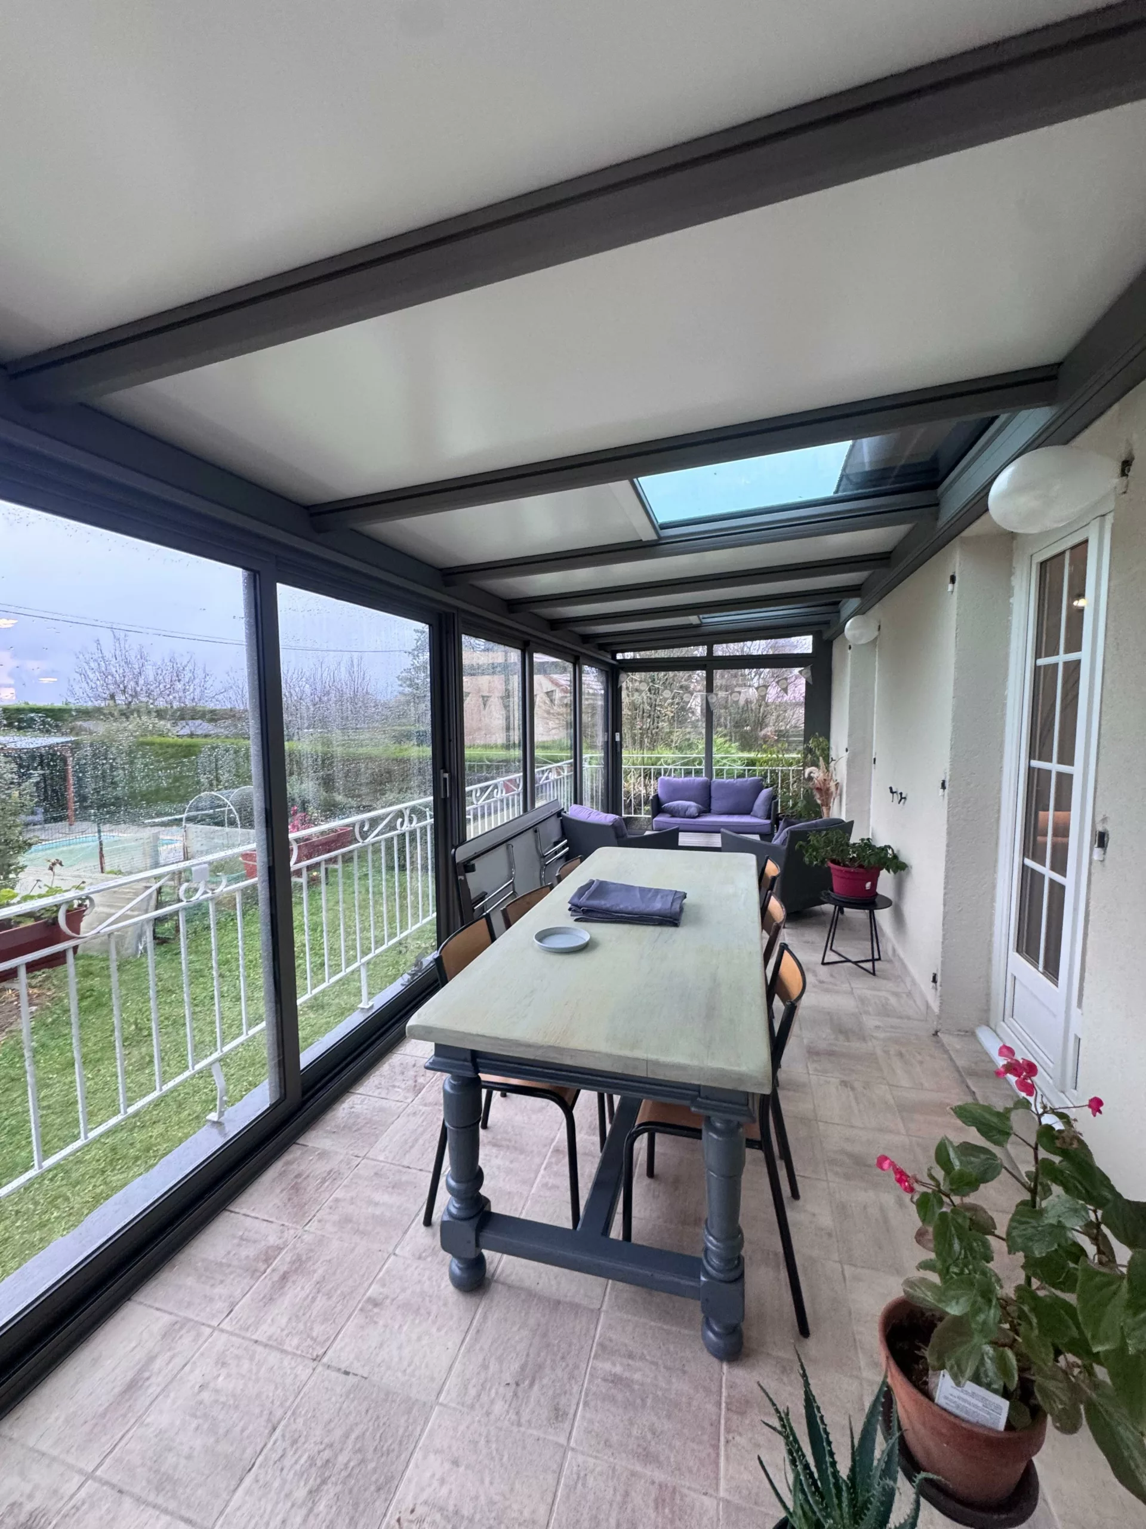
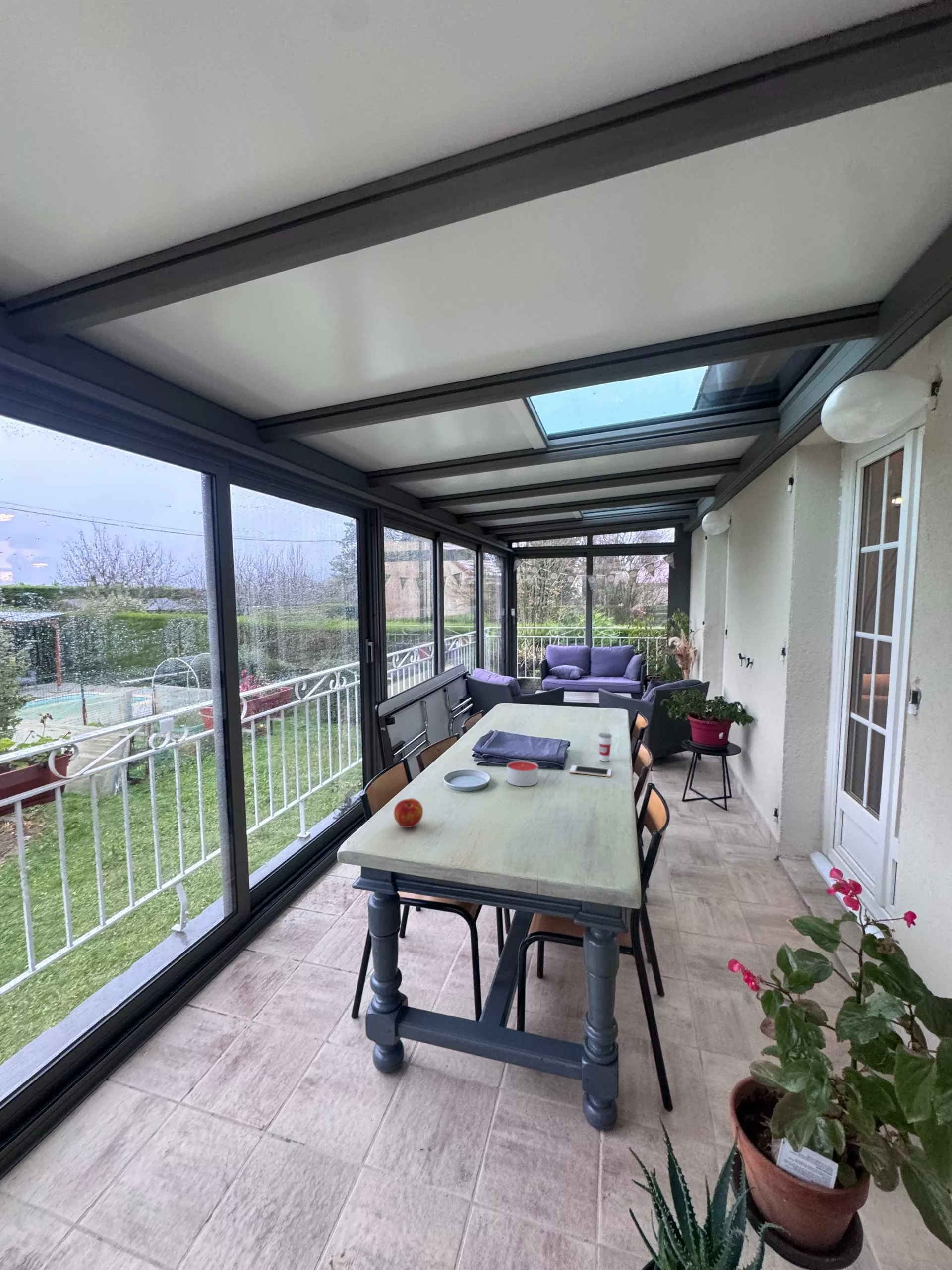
+ candle [506,760,538,787]
+ cell phone [569,764,612,777]
+ apple [393,798,423,828]
+ cup [598,725,612,762]
